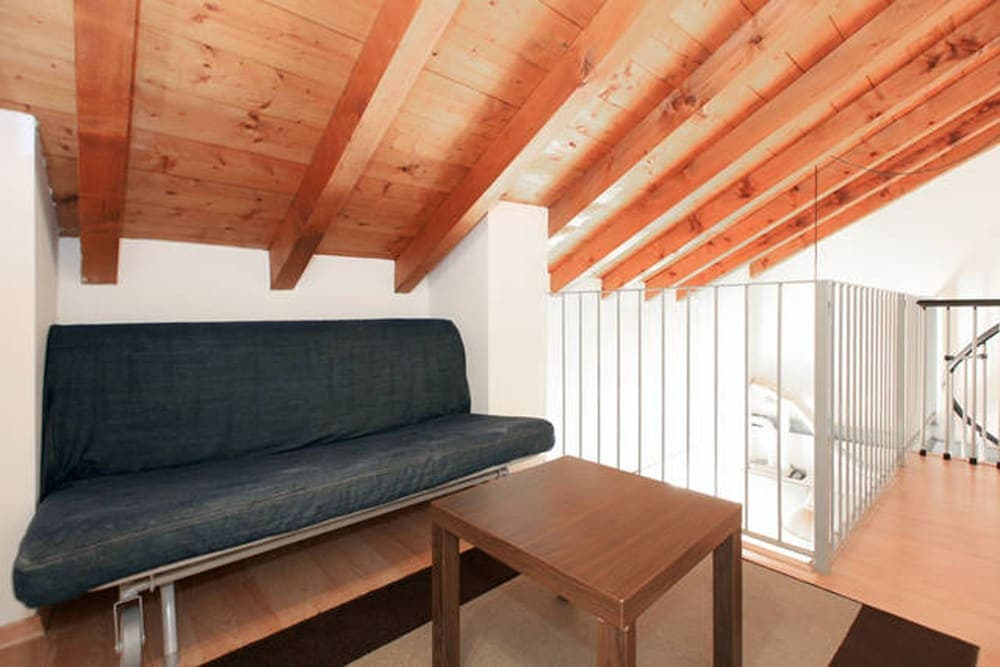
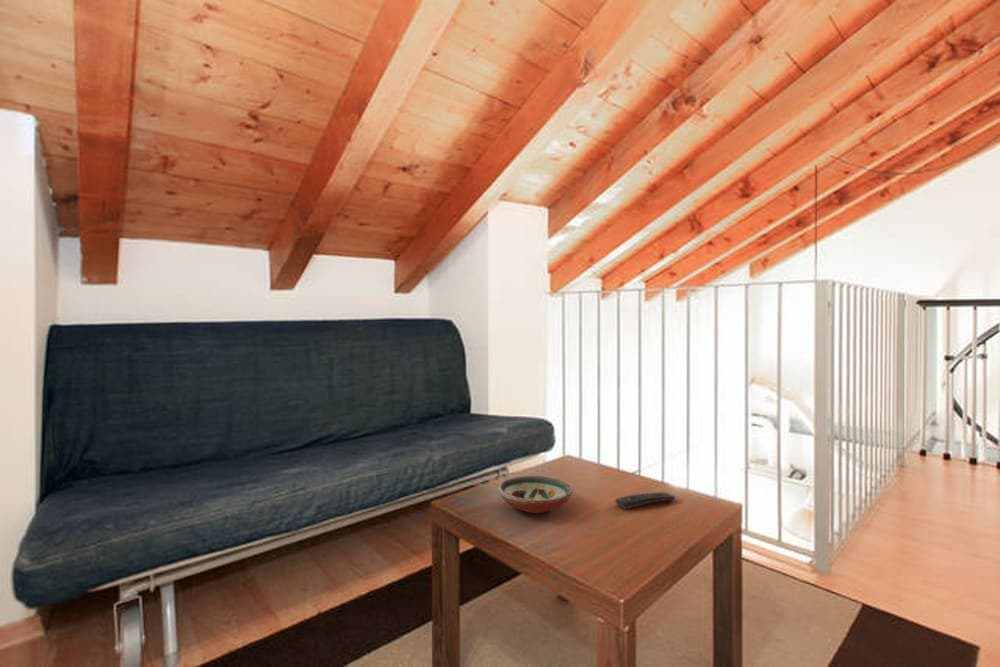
+ decorative bowl [497,475,574,514]
+ remote control [615,492,677,510]
